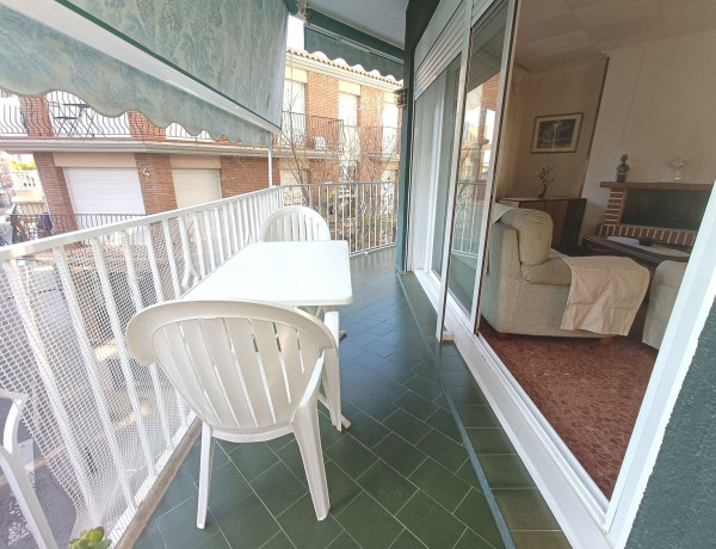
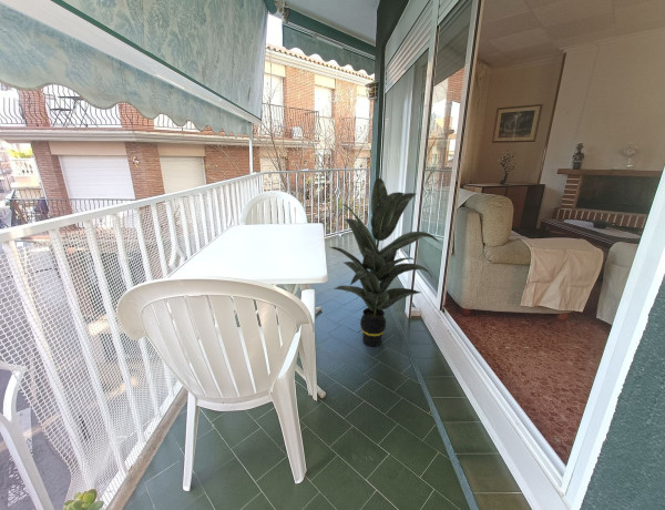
+ indoor plant [329,176,443,347]
